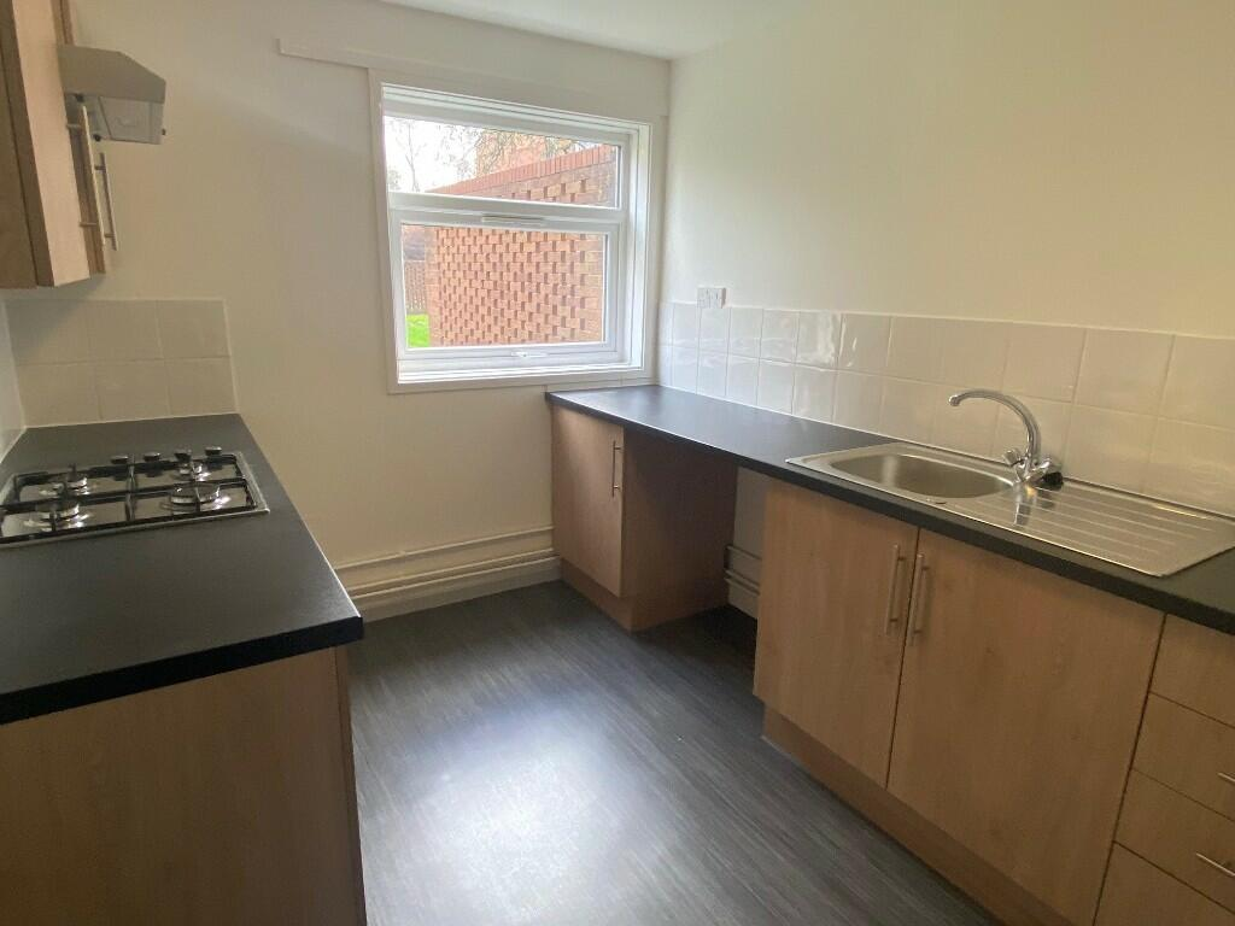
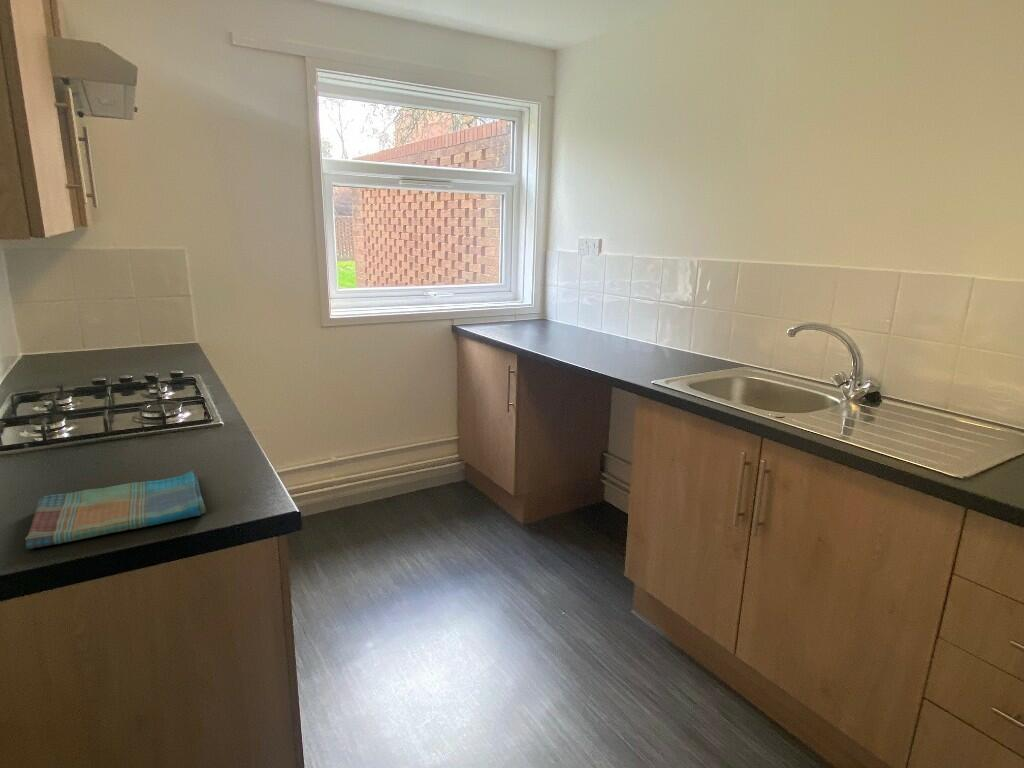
+ dish towel [24,470,207,550]
